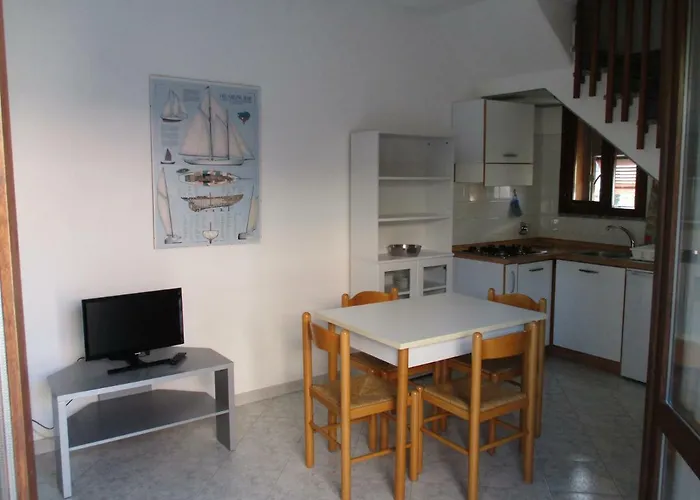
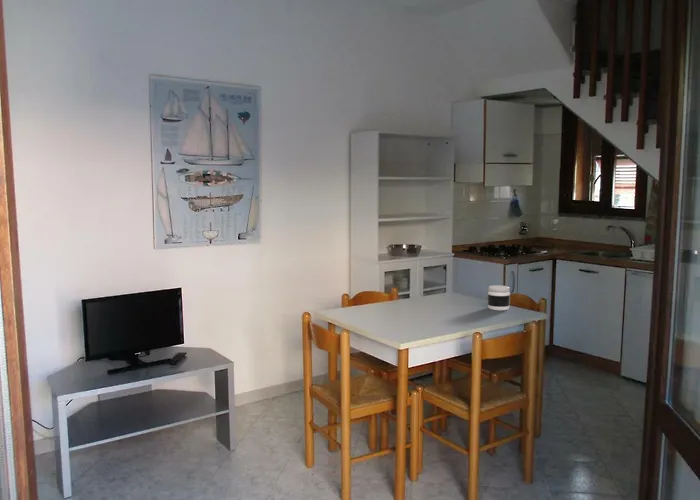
+ jar [486,284,511,311]
